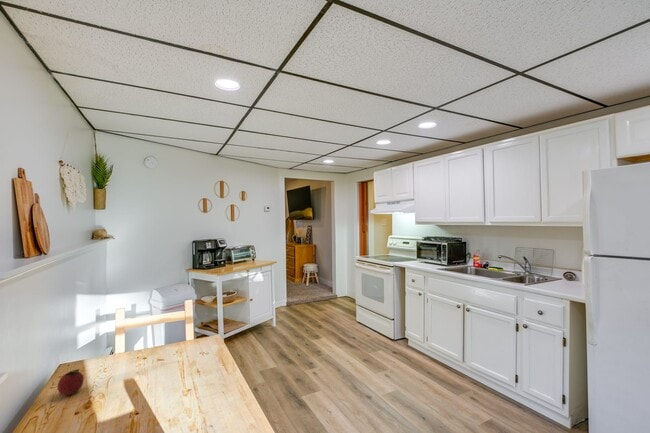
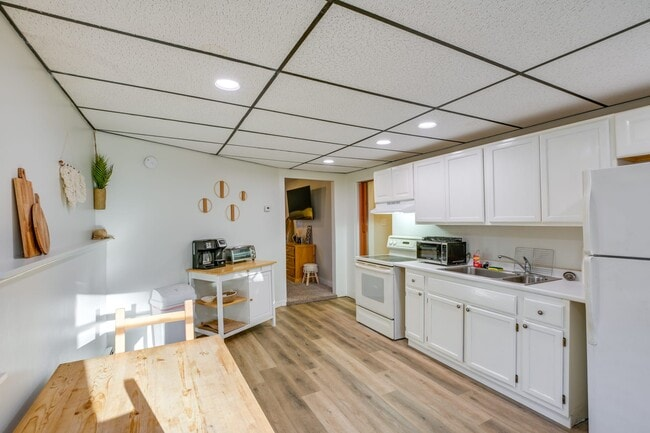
- fruit [56,368,85,396]
